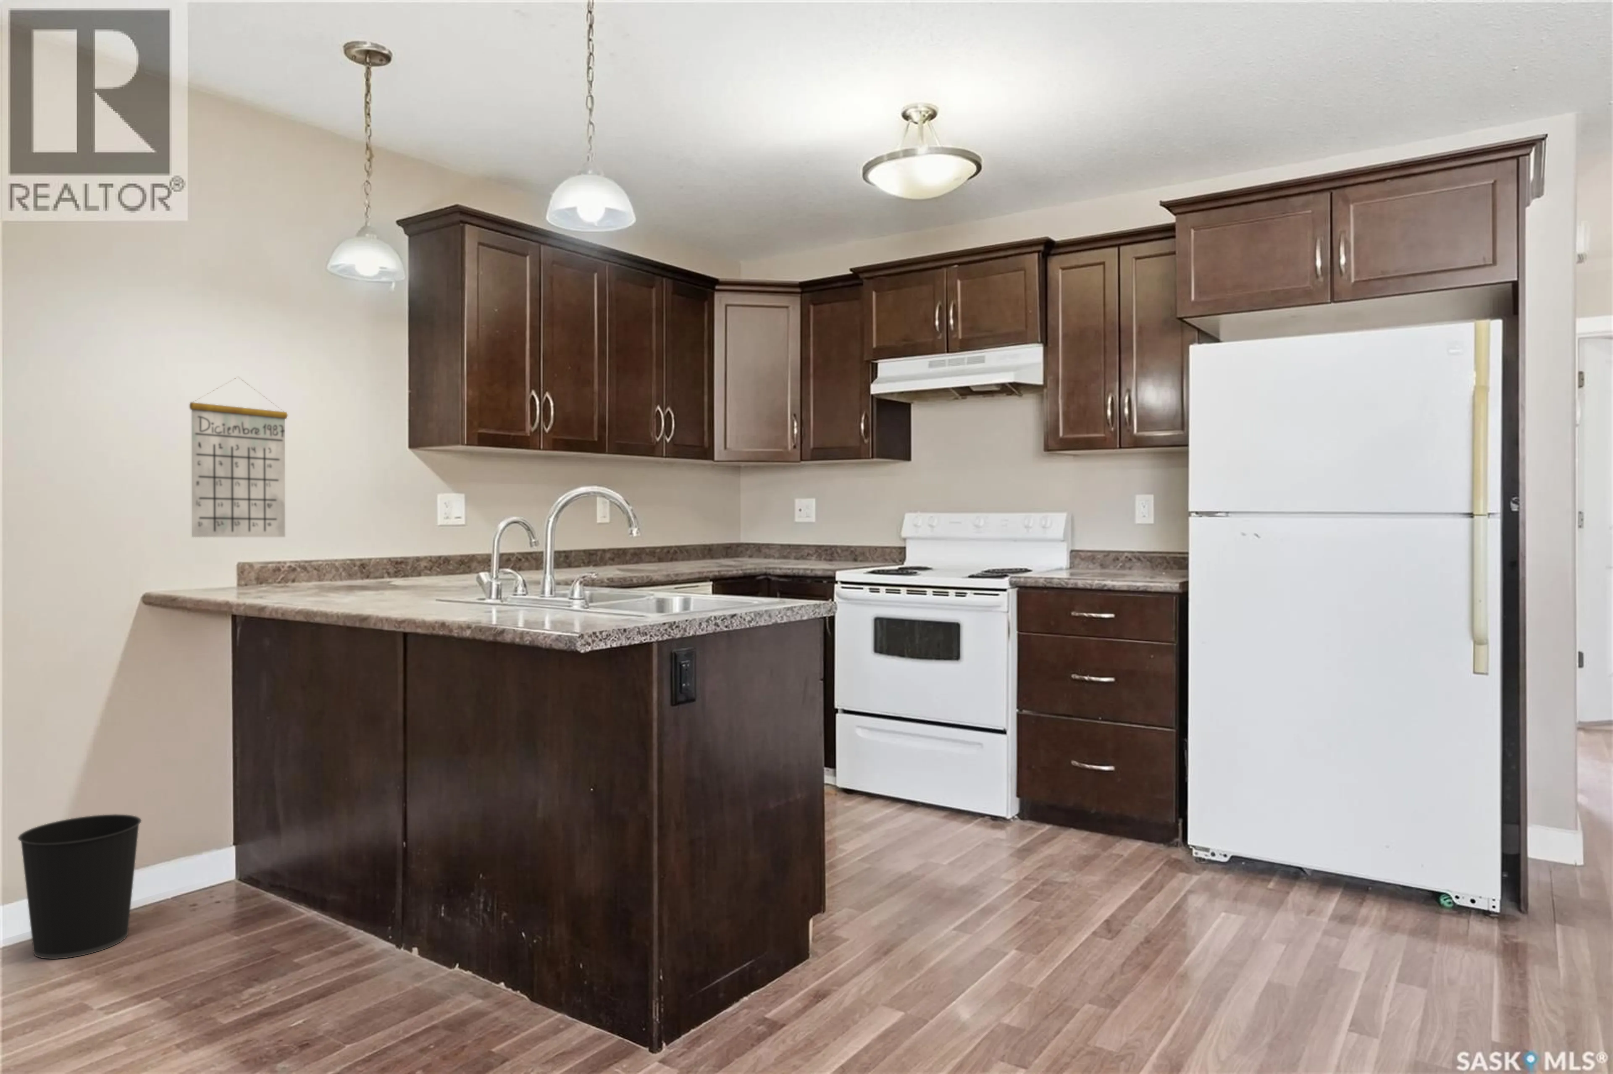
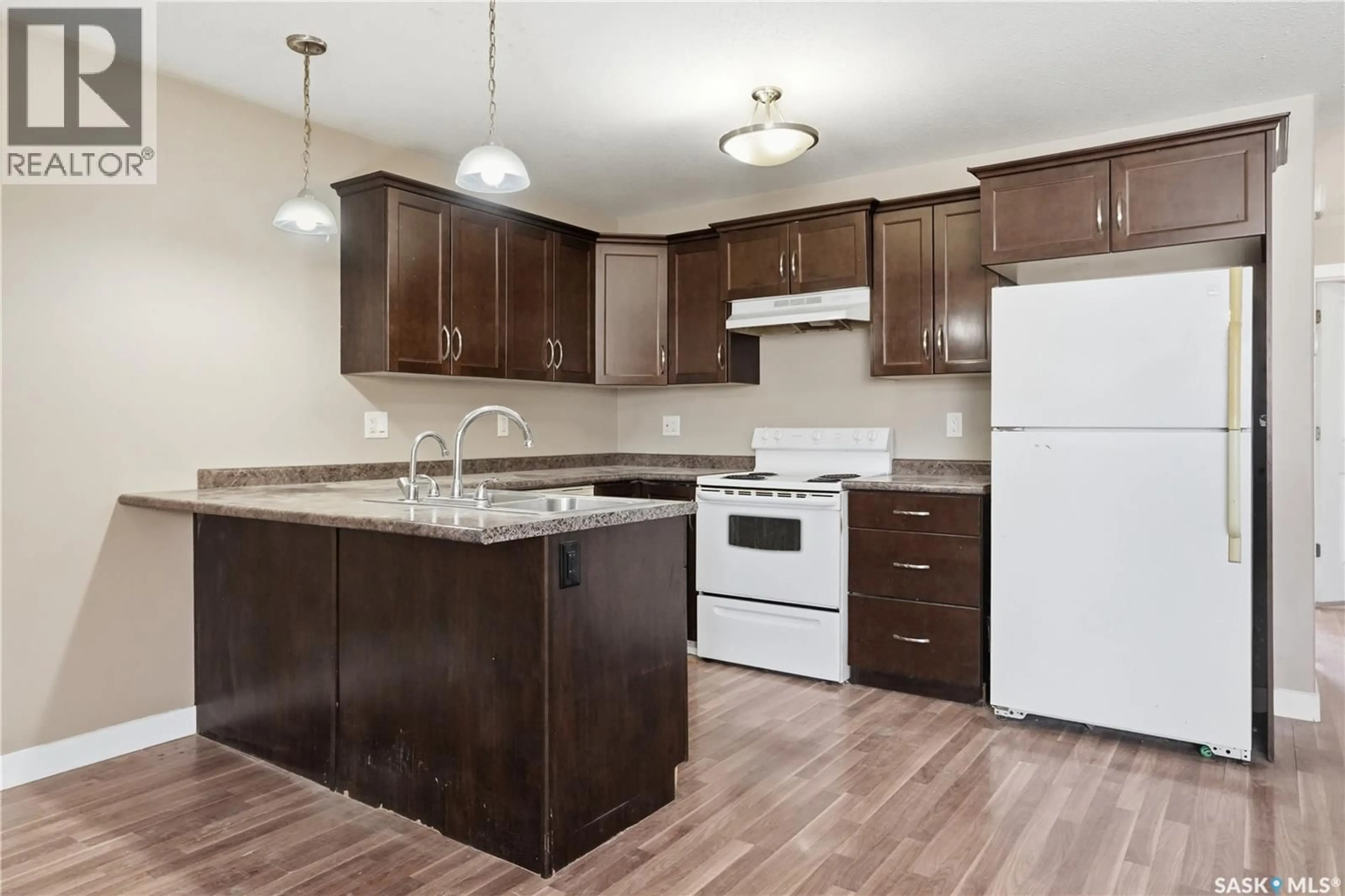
- wastebasket [18,814,142,959]
- calendar [189,376,288,538]
